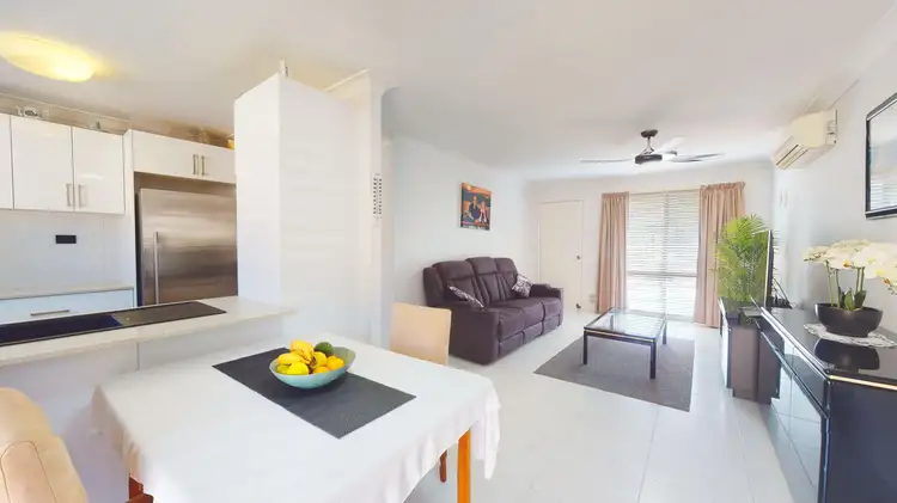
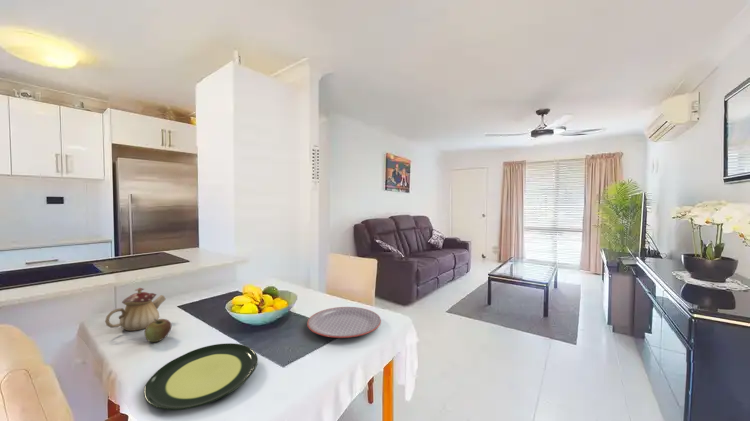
+ apple [144,318,172,343]
+ plate [306,306,382,339]
+ teapot [104,287,166,332]
+ plate [143,342,259,411]
